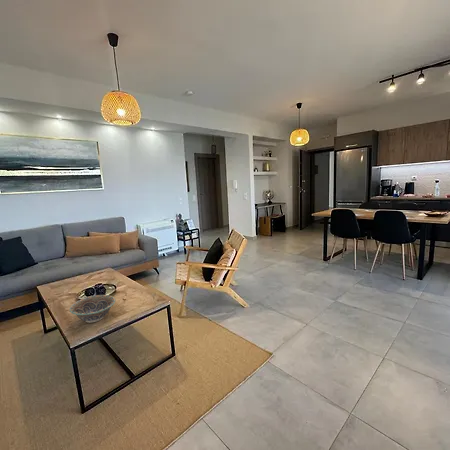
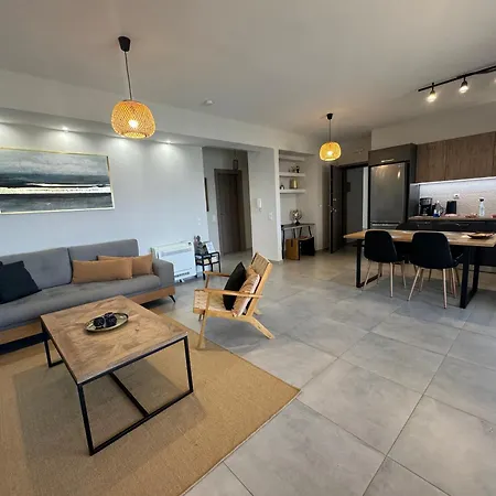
- decorative bowl [69,294,116,324]
